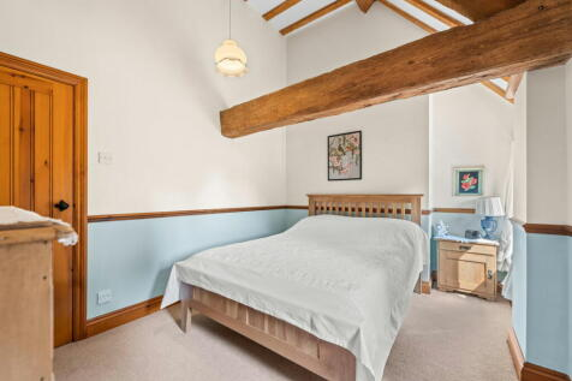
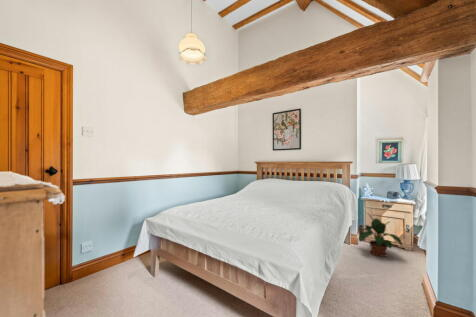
+ potted plant [356,212,403,258]
